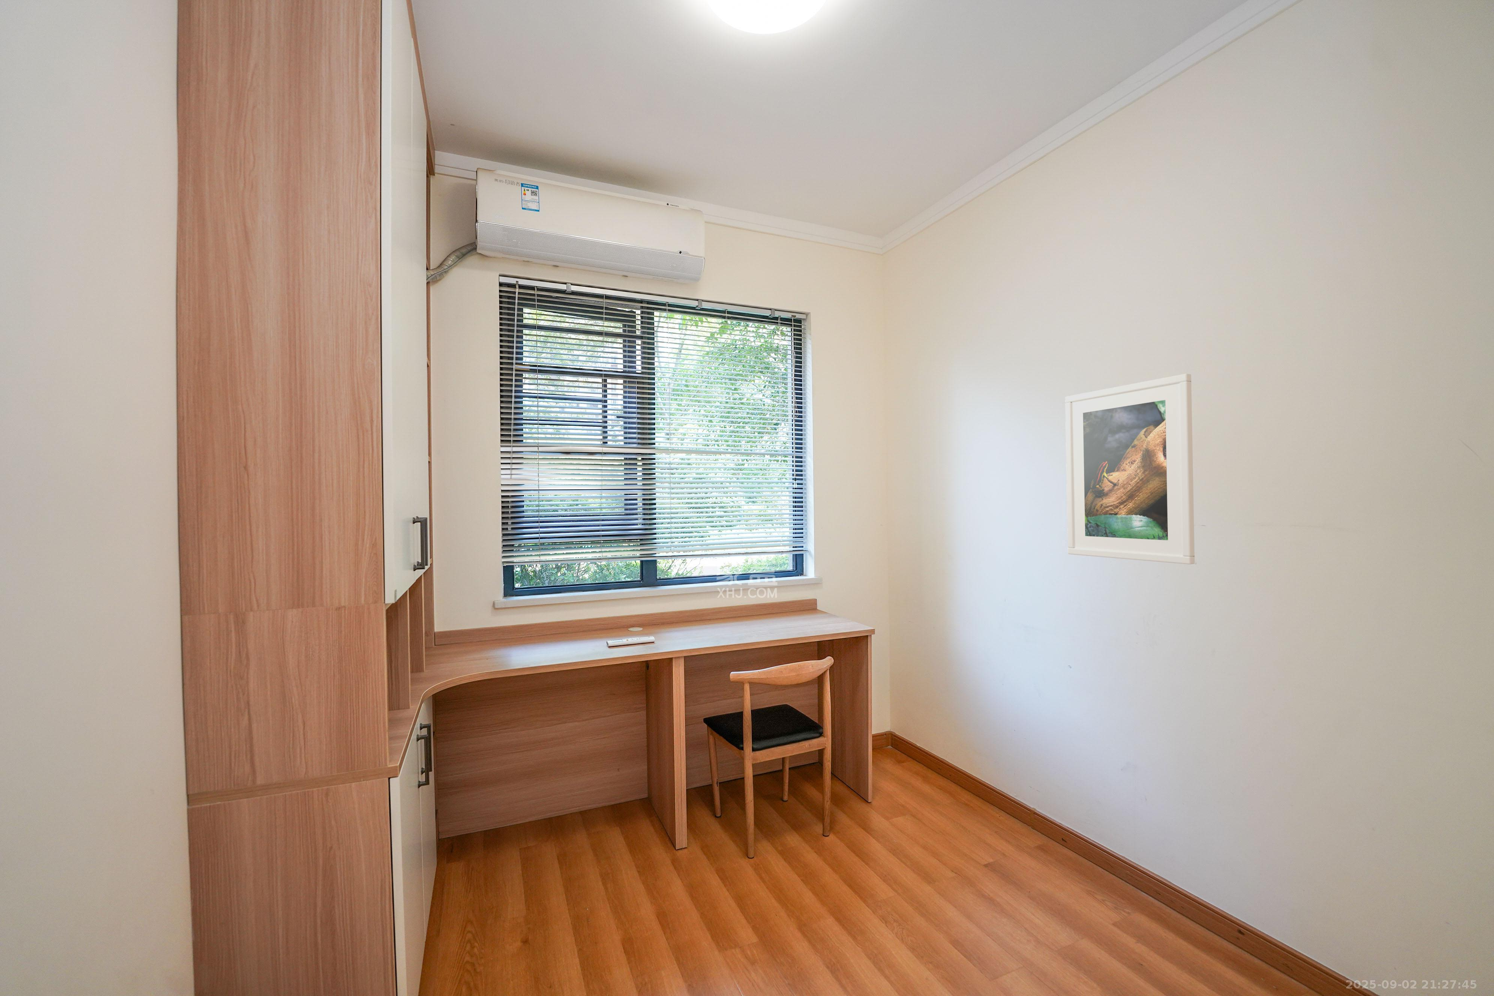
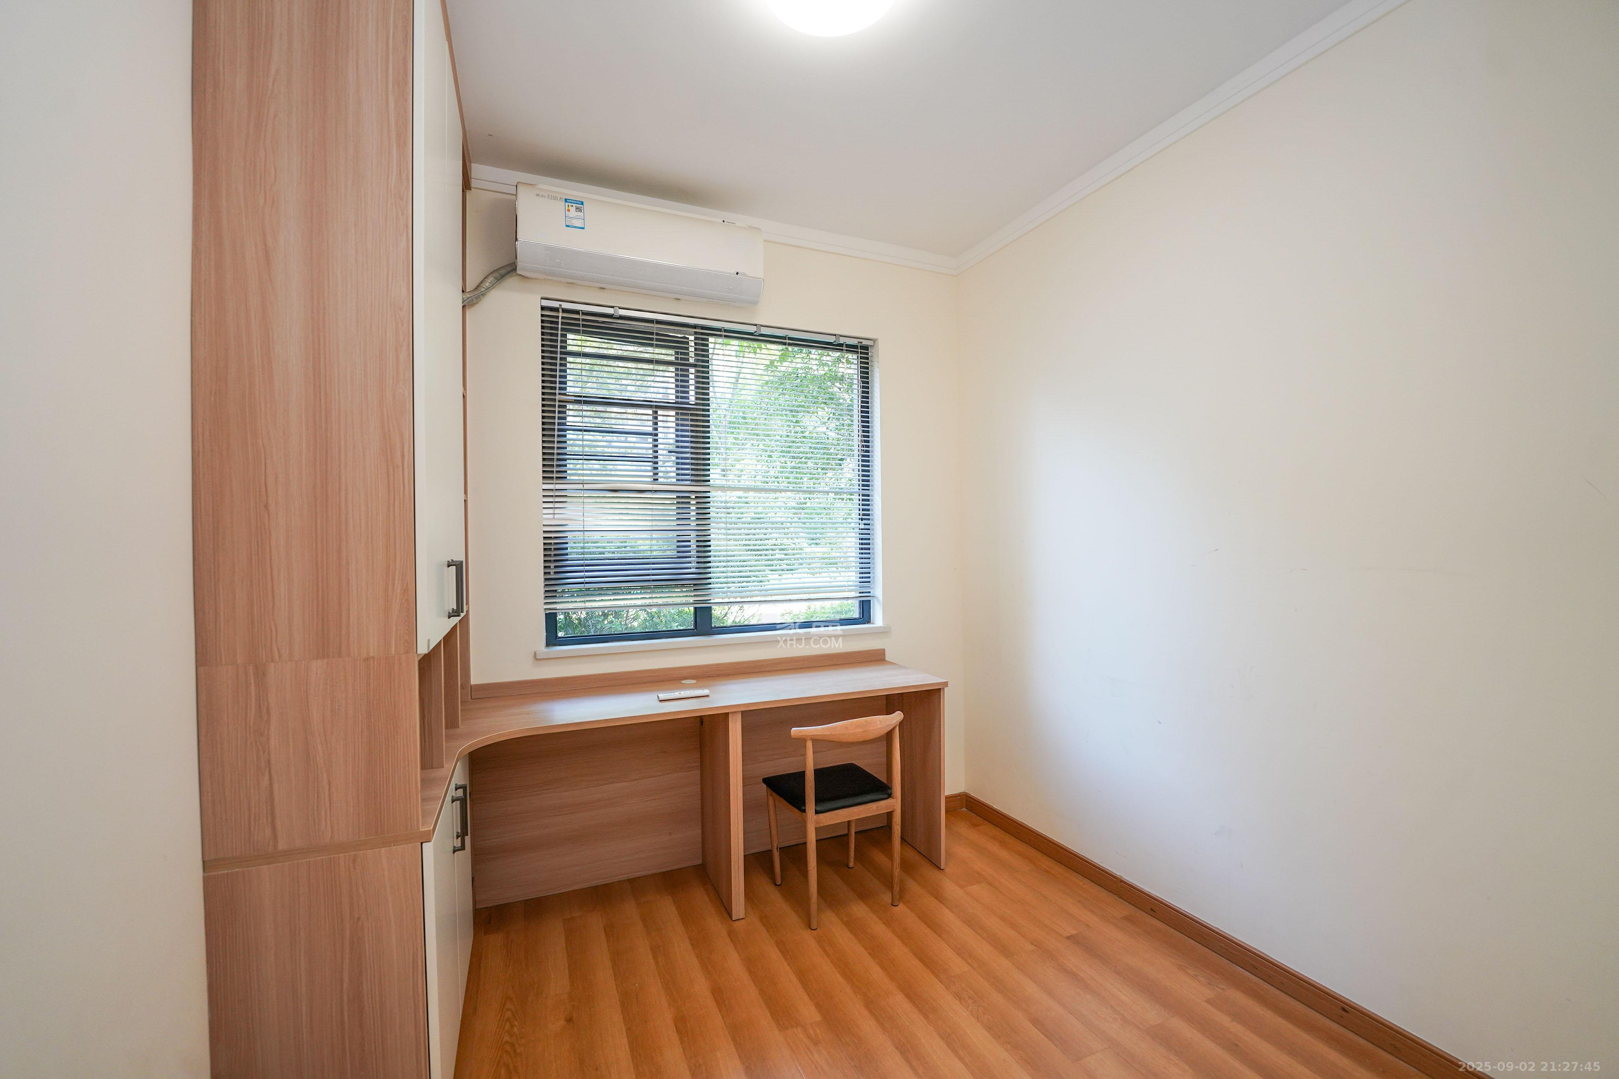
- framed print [1065,374,1195,565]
